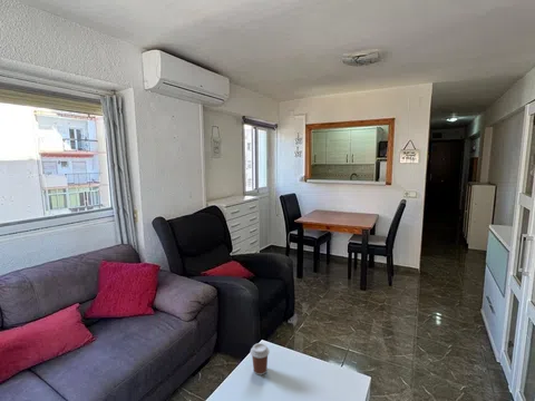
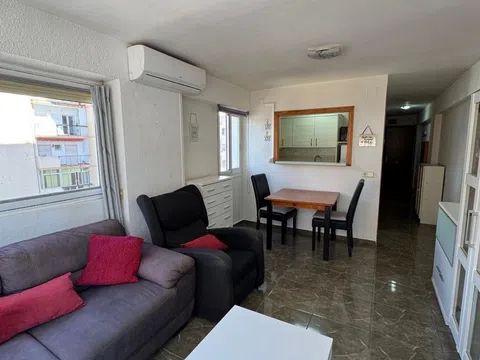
- coffee cup [250,342,271,376]
